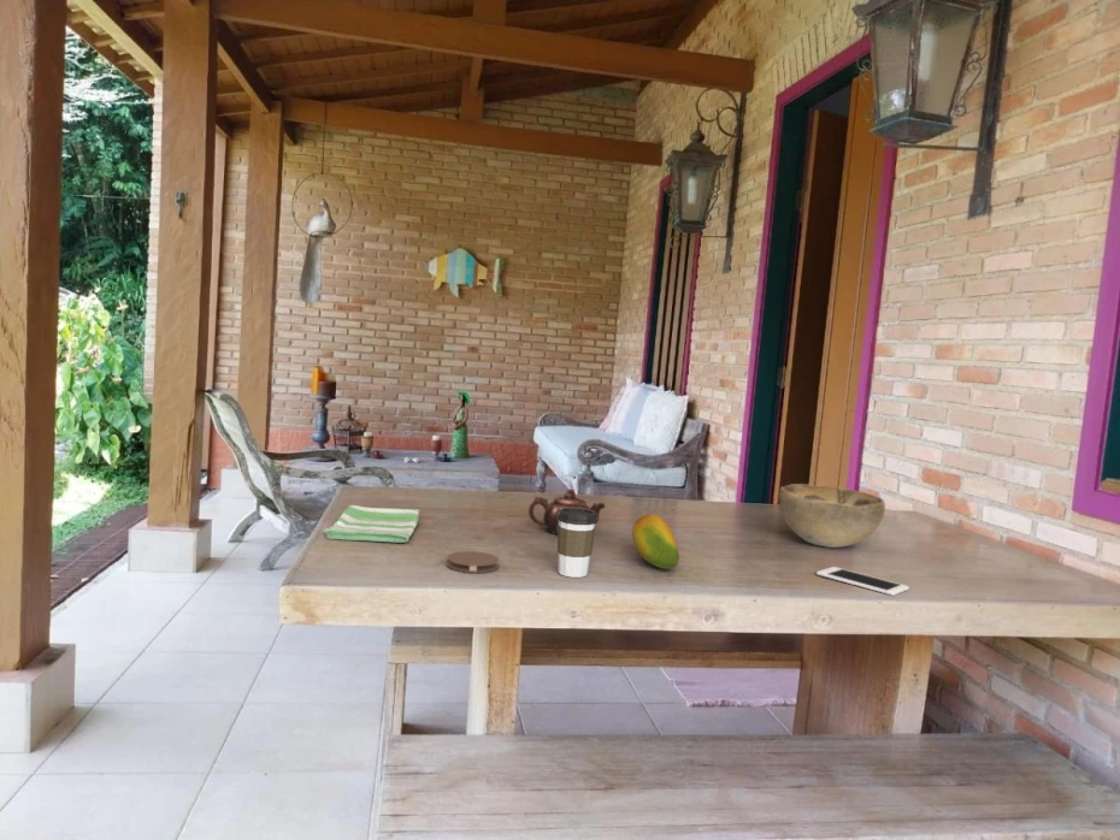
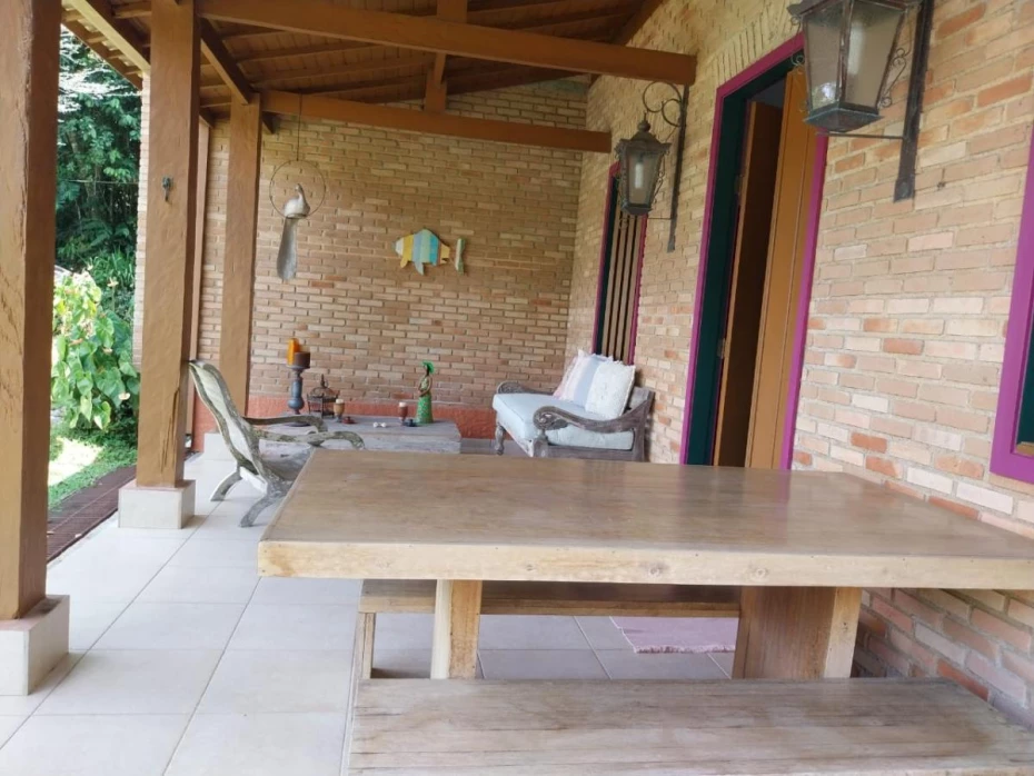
- coaster [446,550,501,574]
- cell phone [815,566,910,597]
- coffee cup [556,508,597,579]
- fruit [631,513,680,570]
- dish towel [322,504,420,544]
- decorative bowl [777,483,886,549]
- teapot [527,487,607,536]
